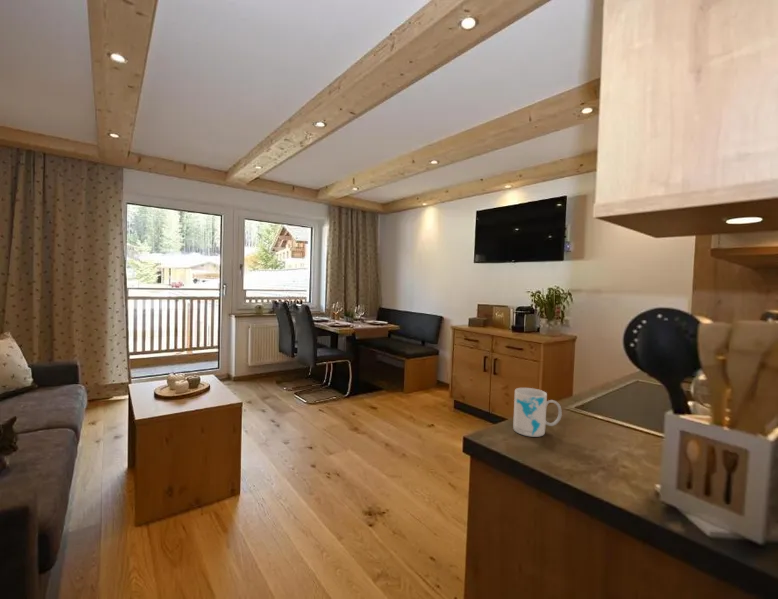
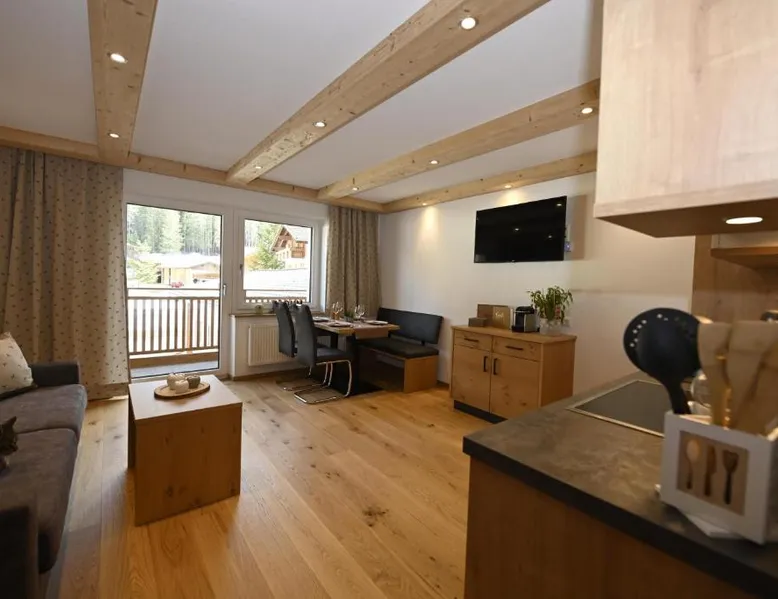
- mug [512,387,563,438]
